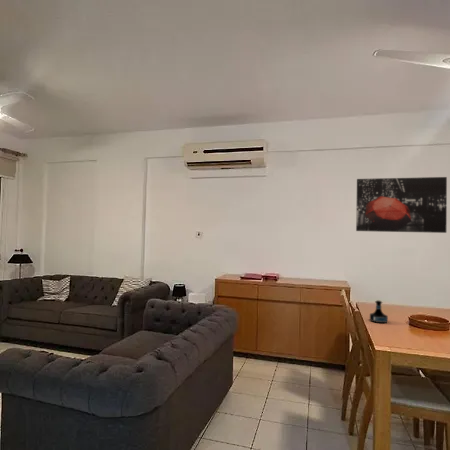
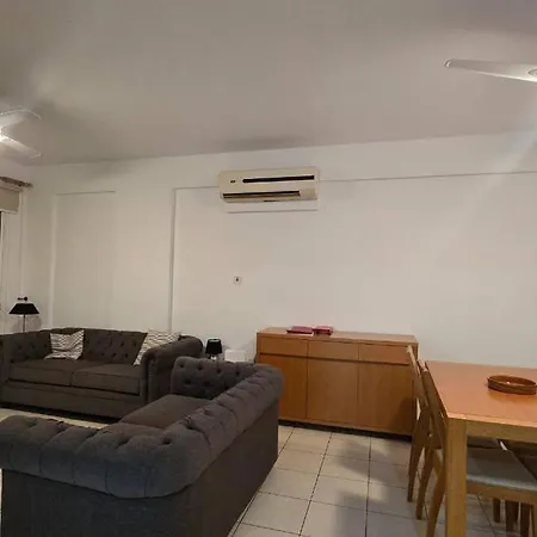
- tequila bottle [369,299,389,324]
- wall art [355,176,448,234]
